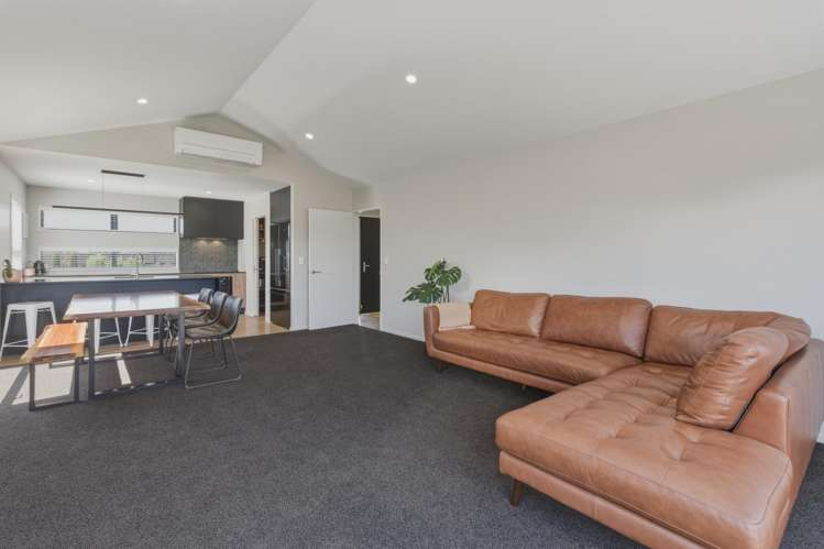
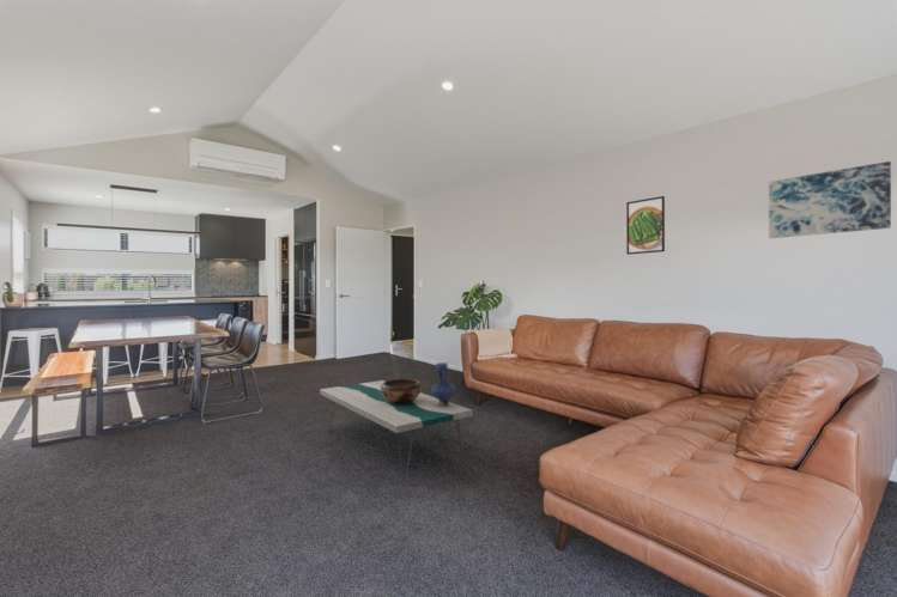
+ decorative bowl [381,378,423,404]
+ wall art [768,160,892,239]
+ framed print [625,195,666,256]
+ vase [430,361,457,407]
+ coffee table [319,379,474,486]
